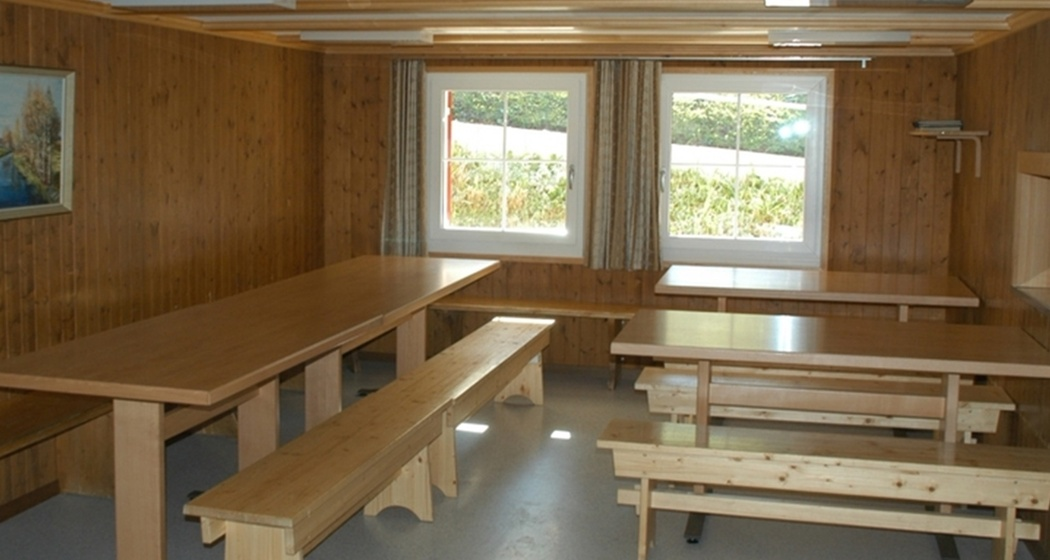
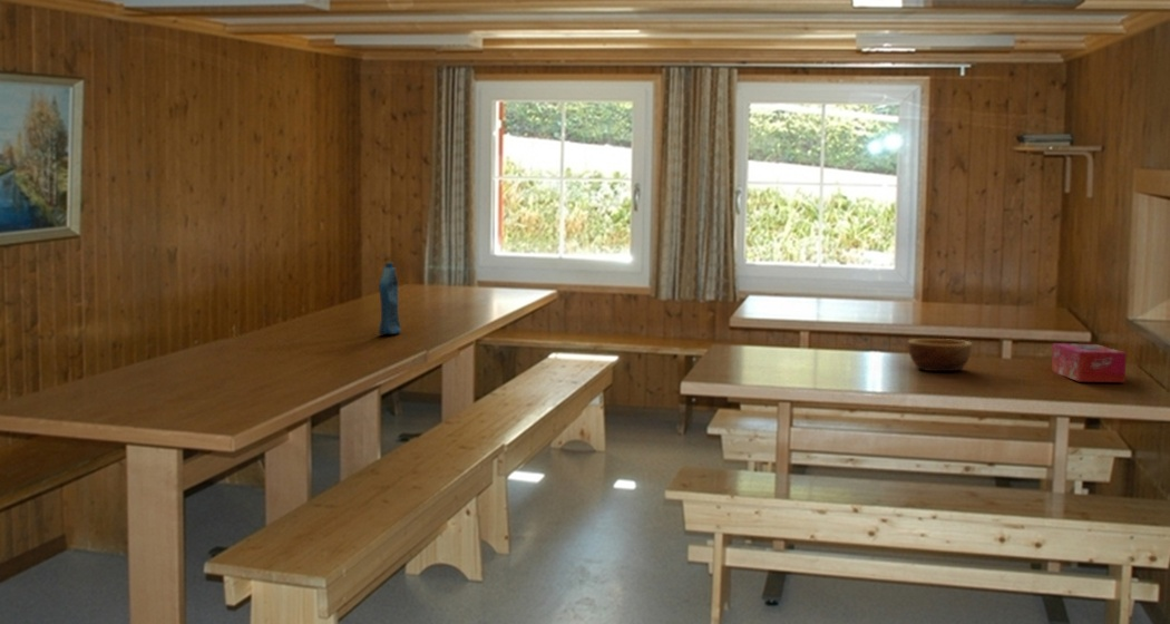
+ bottle [378,262,402,335]
+ tissue box [1051,342,1128,383]
+ bowl [906,338,974,372]
